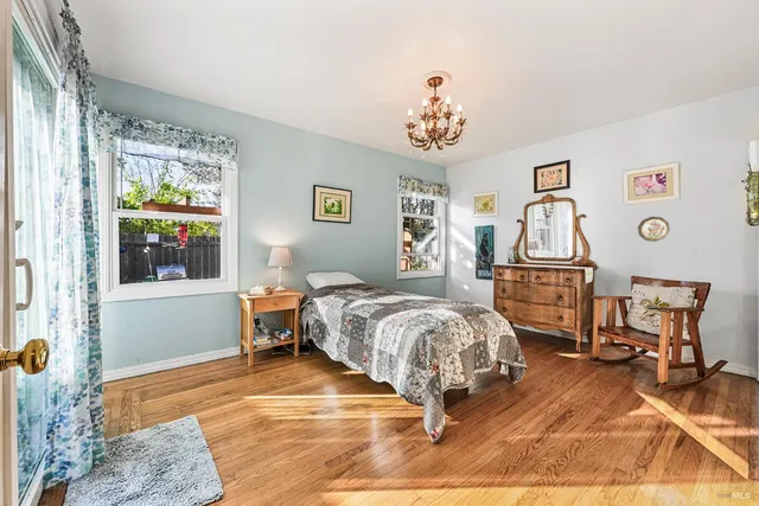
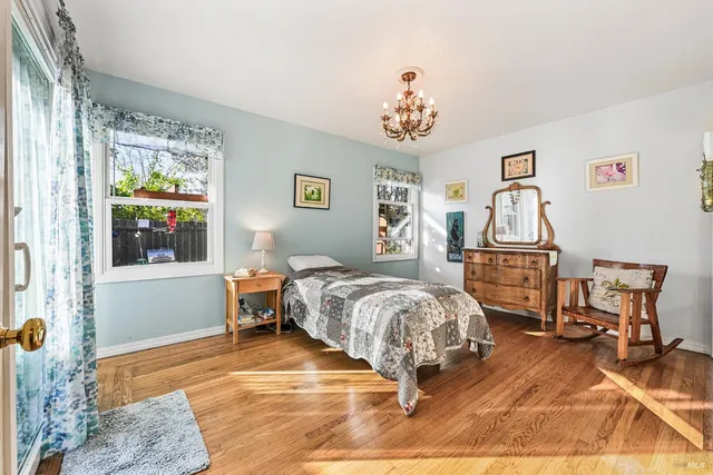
- decorative plate [637,216,671,243]
